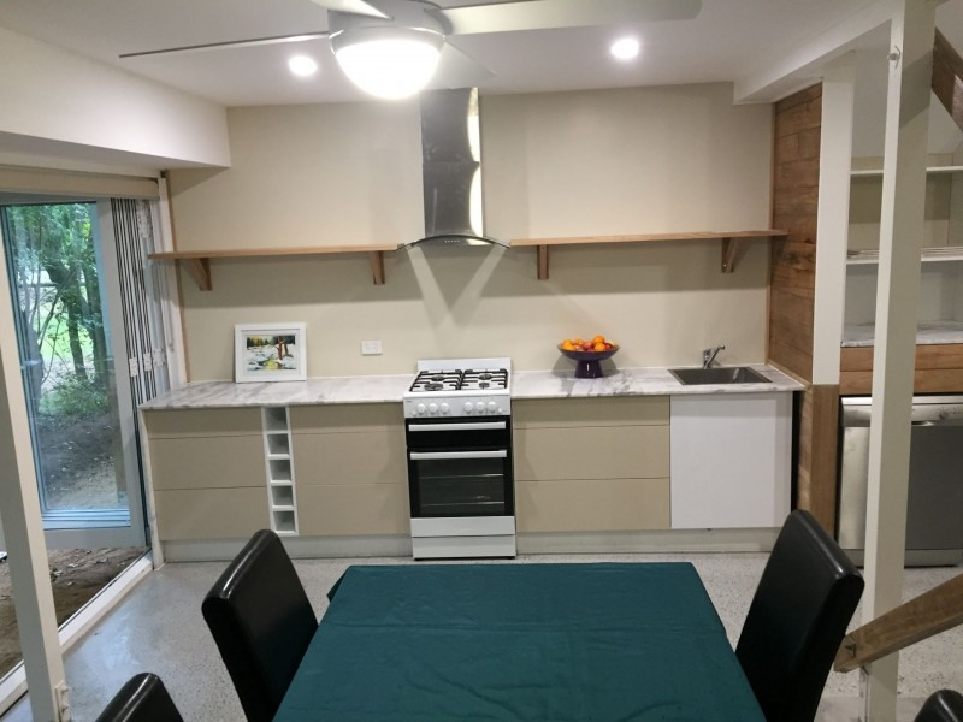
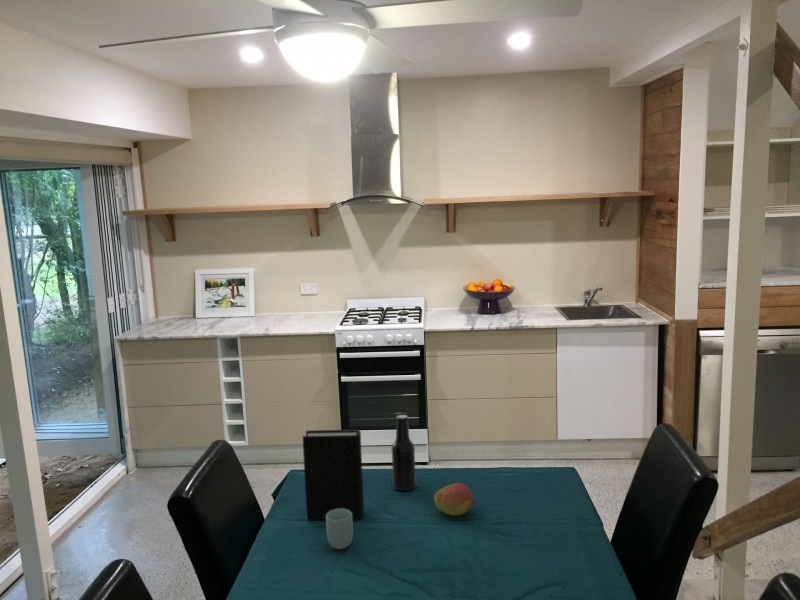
+ cup [325,509,354,550]
+ fruit [433,482,477,517]
+ book [302,429,365,521]
+ beer bottle [391,414,417,492]
